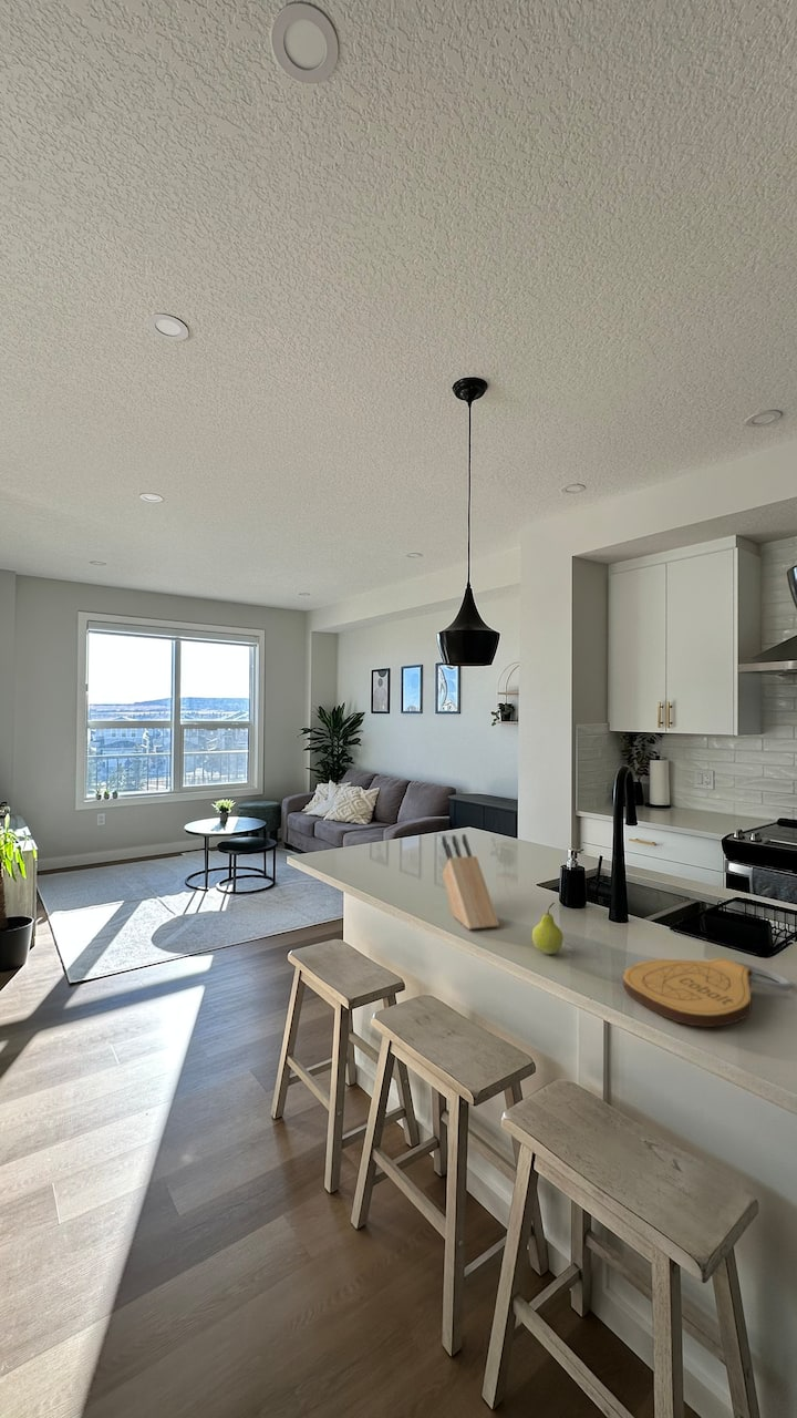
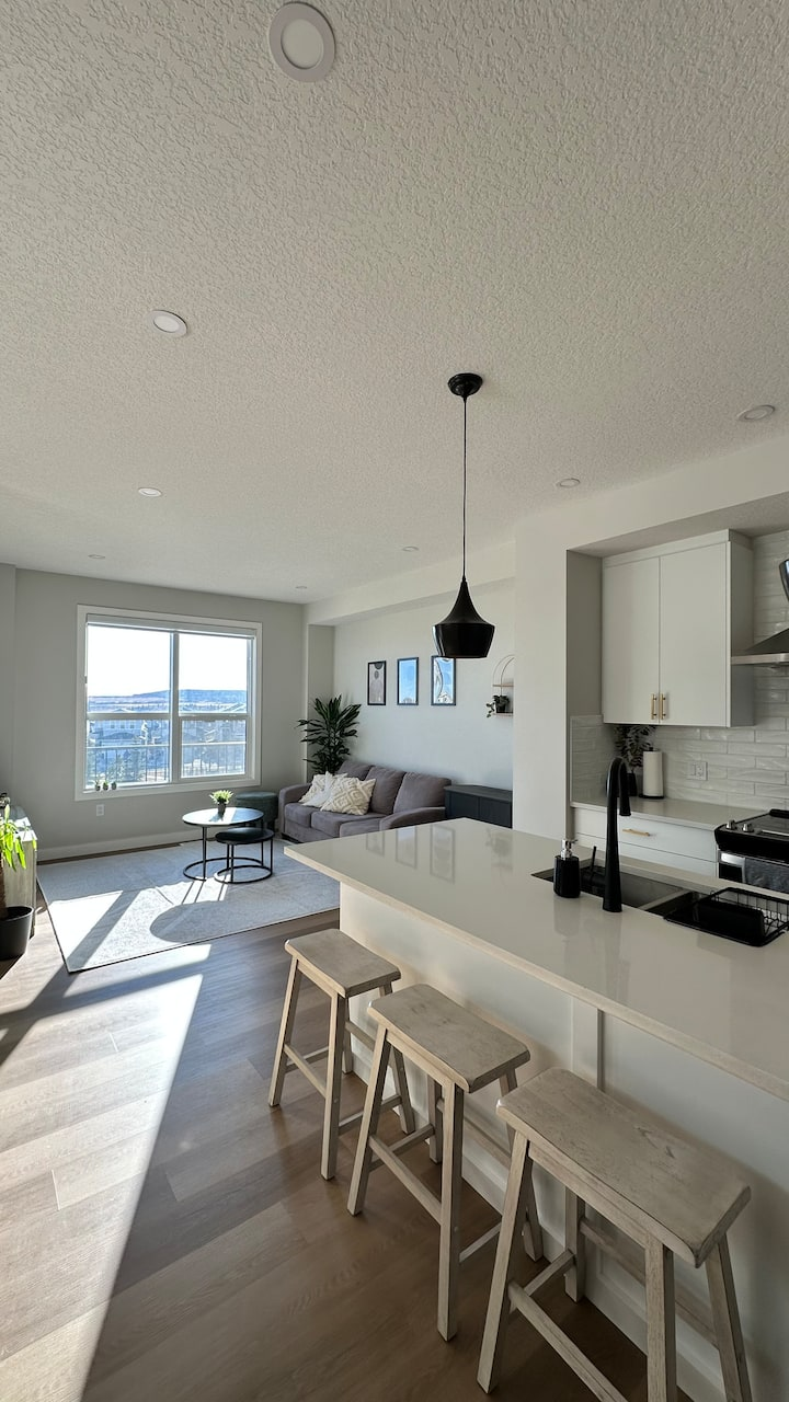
- knife block [441,833,500,931]
- key chain [622,957,793,1028]
- fruit [531,902,565,955]
